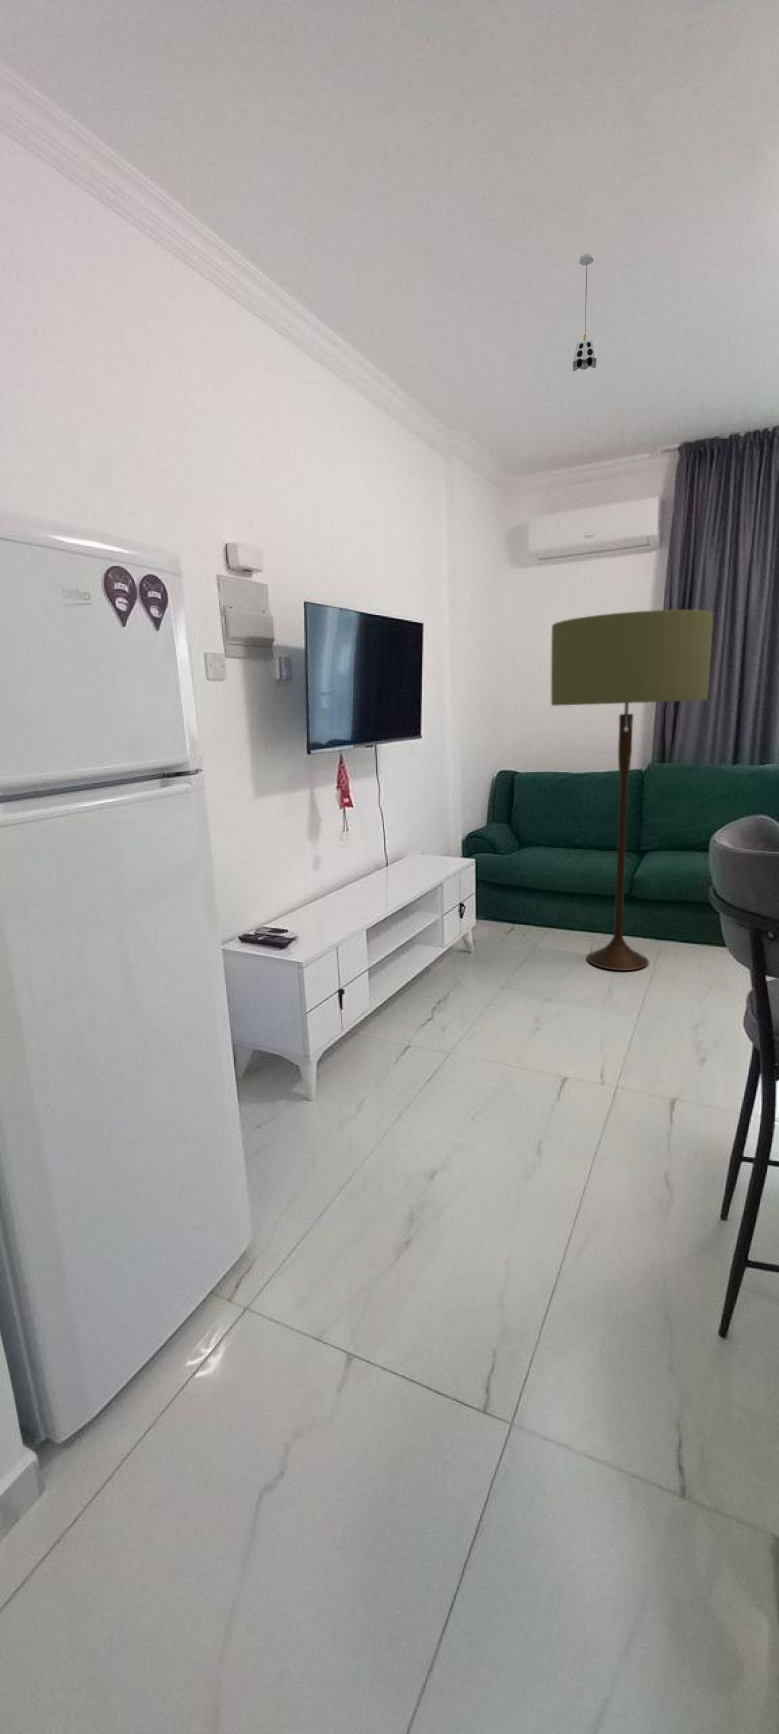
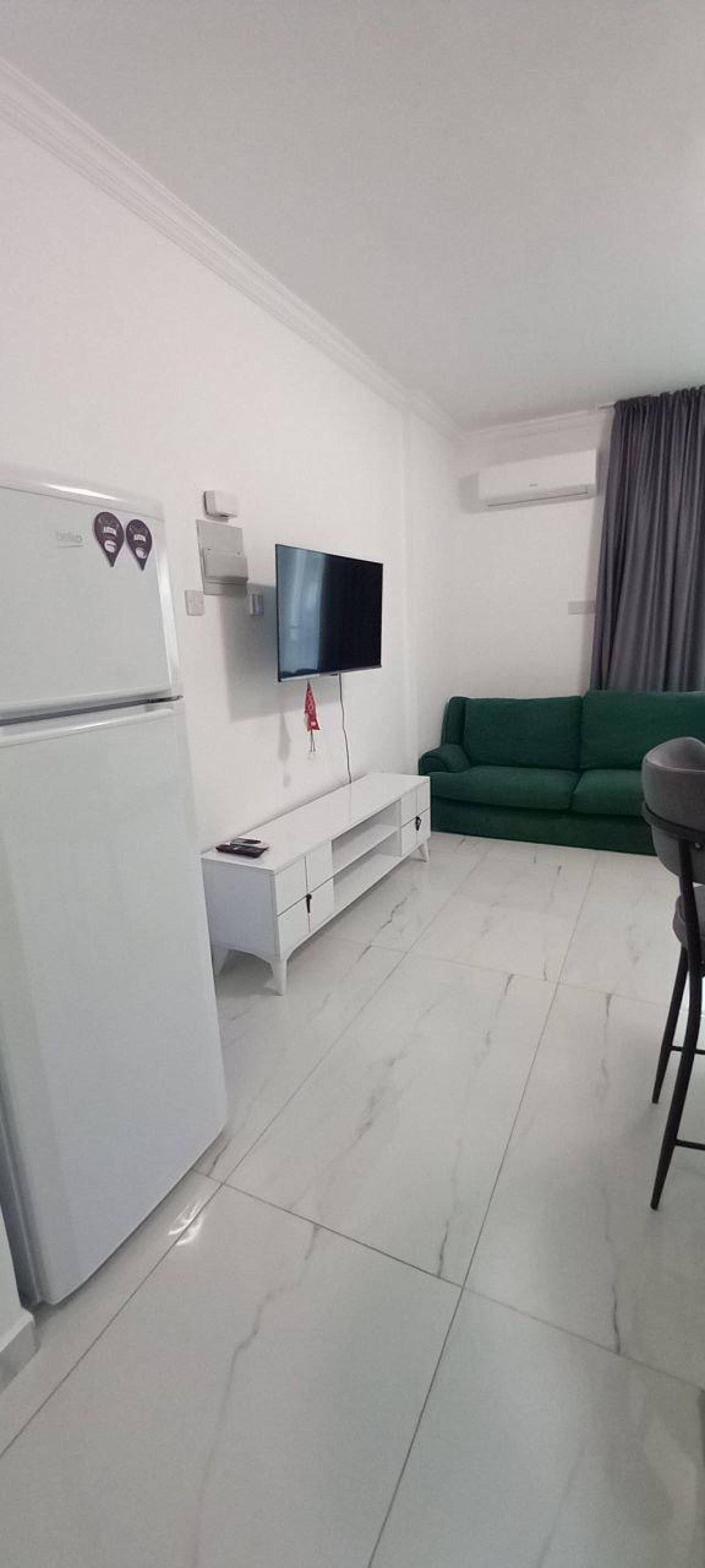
- pendant light [572,253,597,372]
- floor lamp [550,609,714,971]
